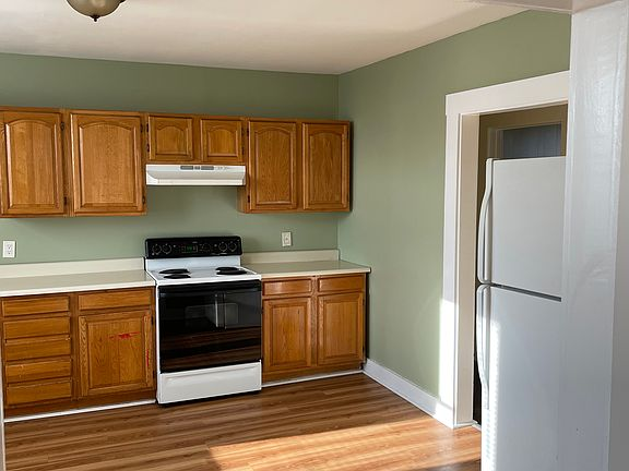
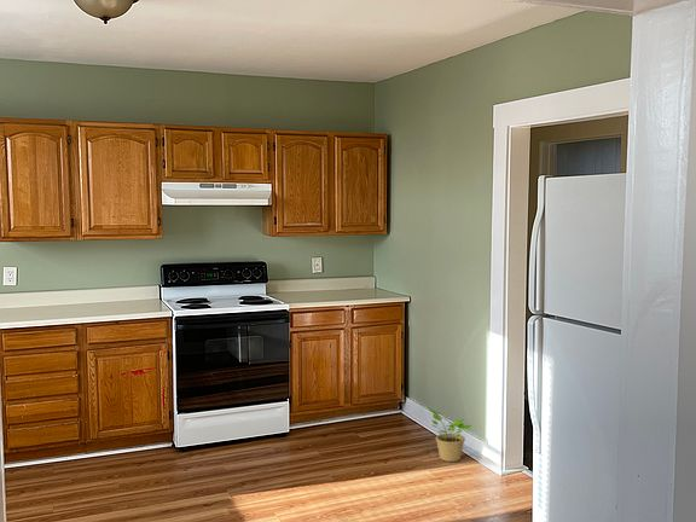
+ potted plant [427,406,472,463]
